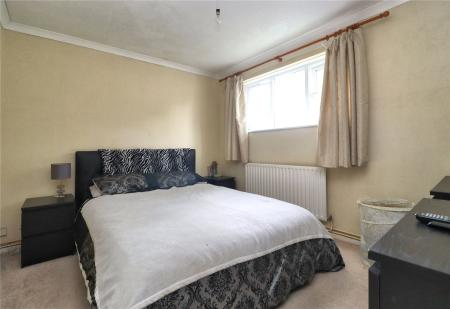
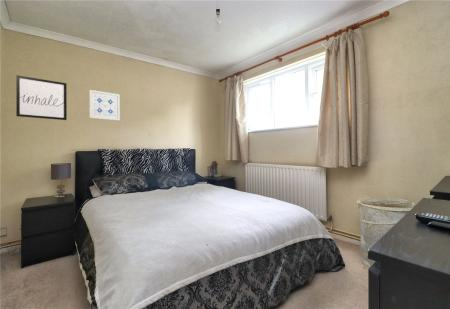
+ wall art [15,74,68,121]
+ wall art [88,89,121,122]
